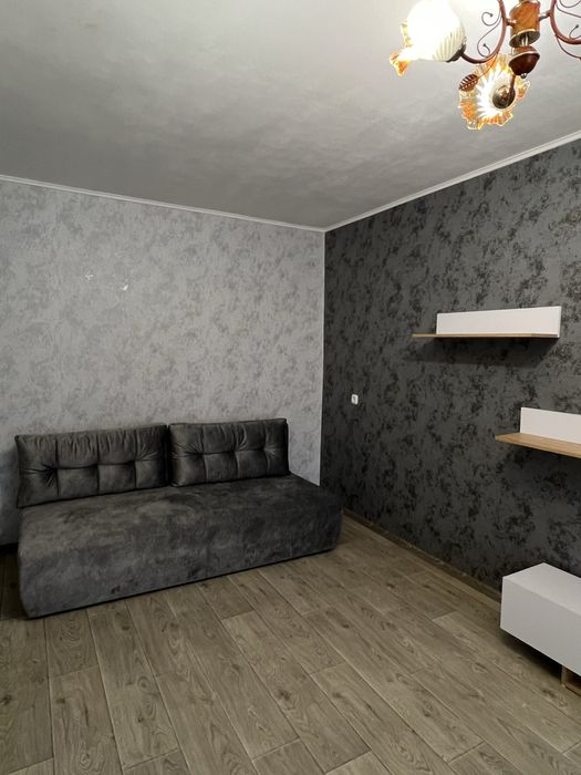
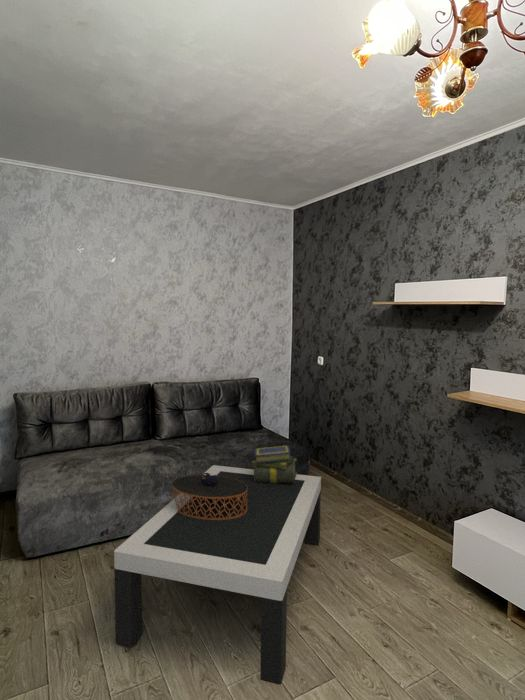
+ stack of books [251,444,298,484]
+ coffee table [171,472,247,520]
+ coffee table [113,464,322,686]
